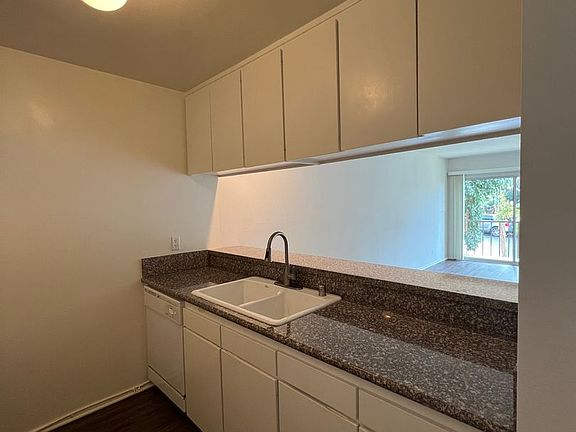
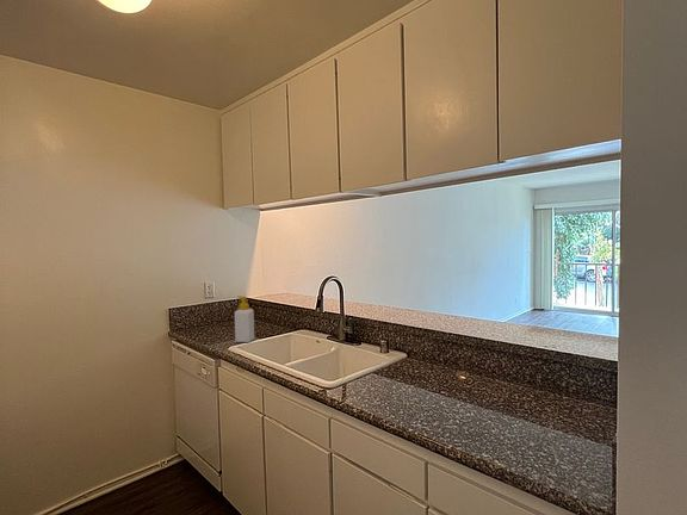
+ soap bottle [234,296,255,343]
